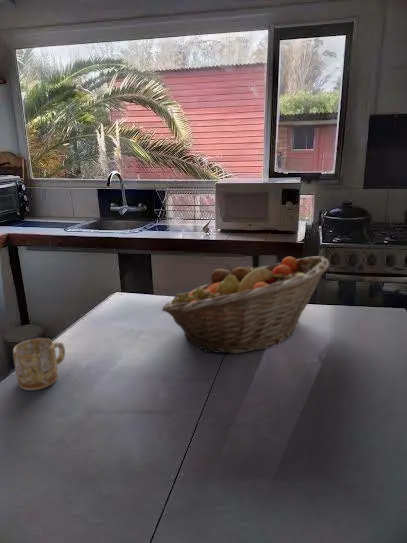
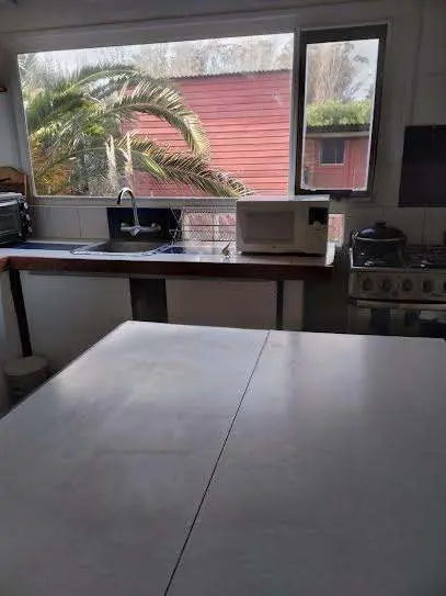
- mug [12,337,66,391]
- fruit basket [161,255,330,355]
